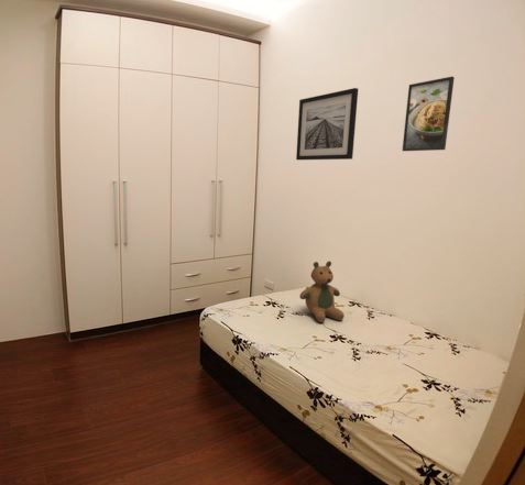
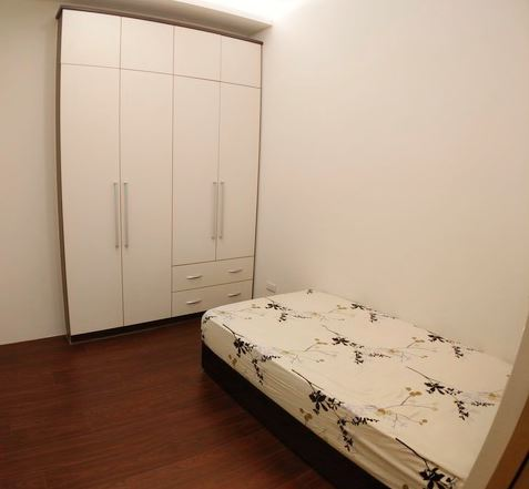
- wall art [295,87,359,161]
- teddy bear [298,260,346,323]
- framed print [401,76,456,152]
